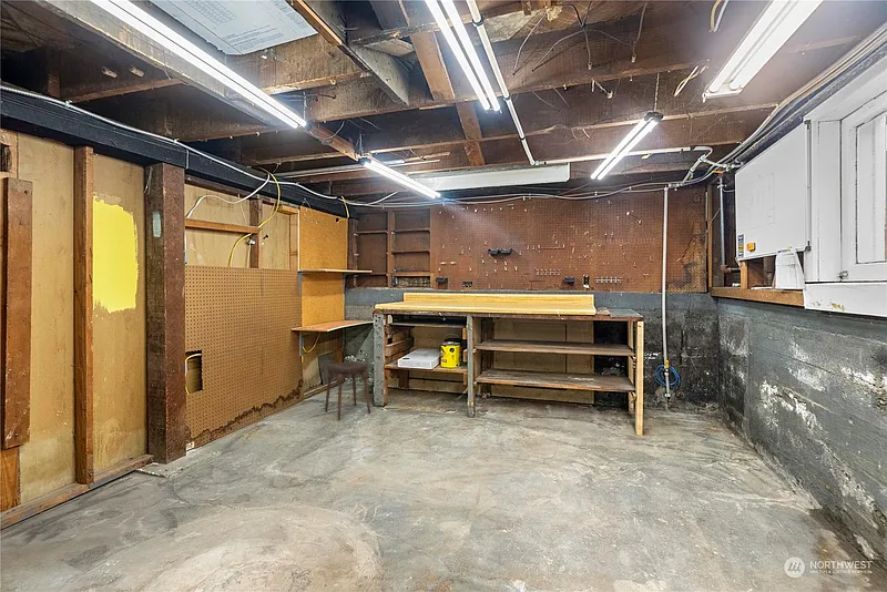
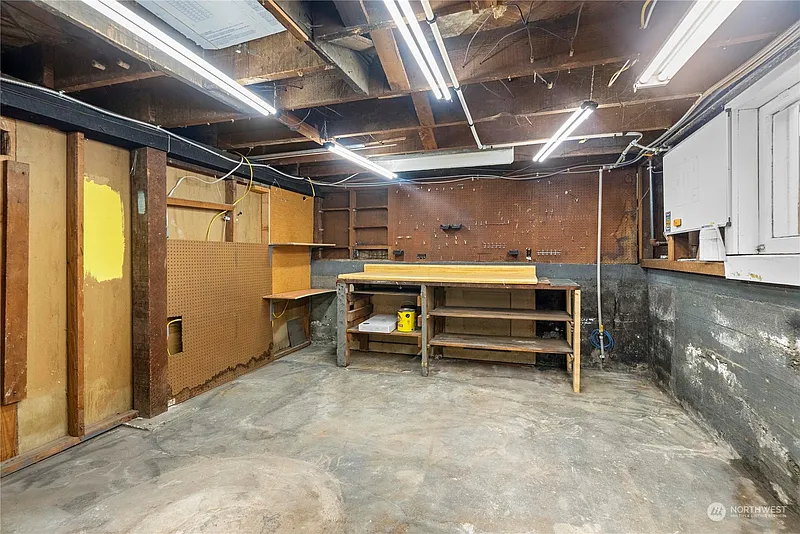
- stool [324,360,371,421]
